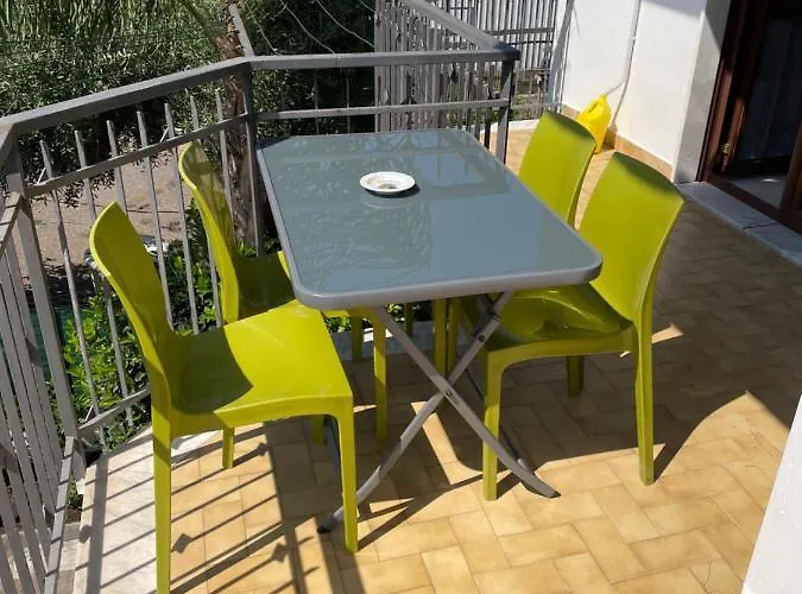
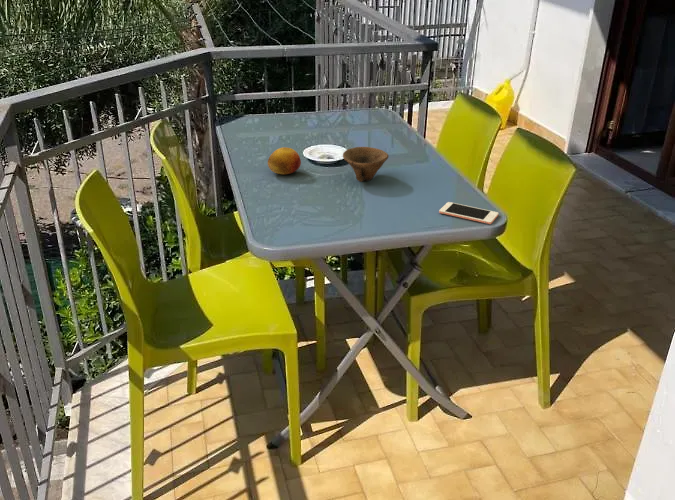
+ bowl [342,146,390,183]
+ cell phone [438,201,499,225]
+ fruit [267,146,302,175]
